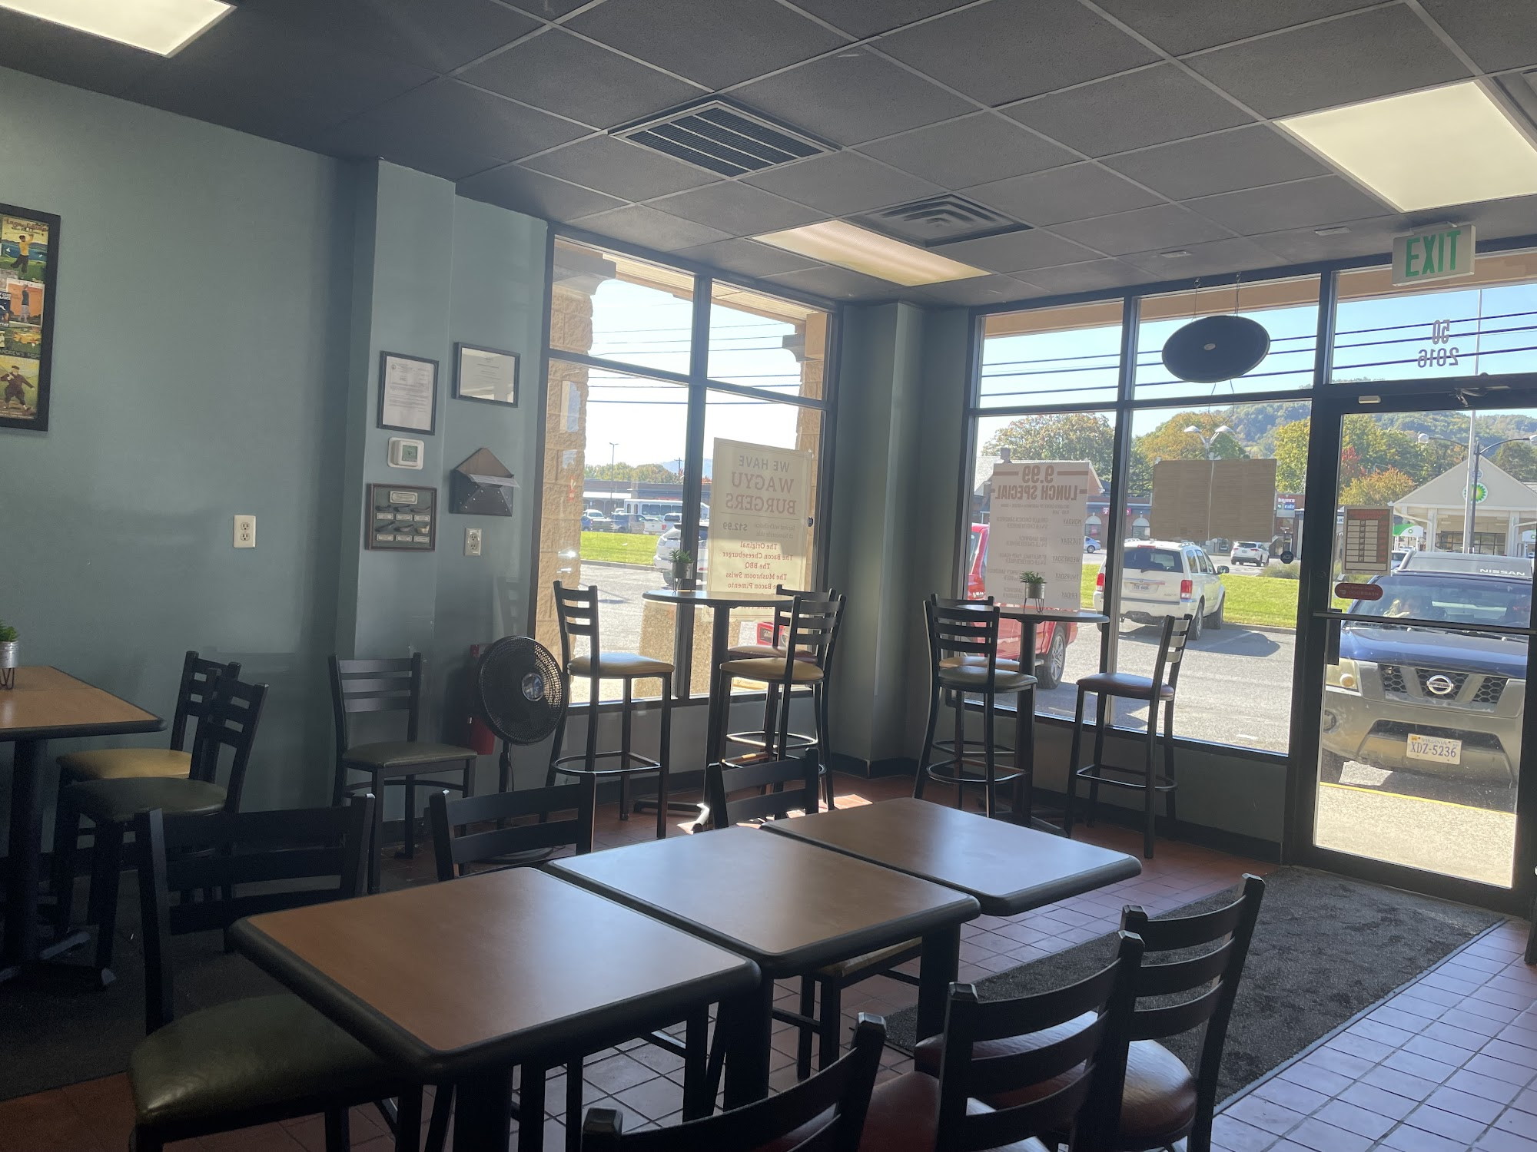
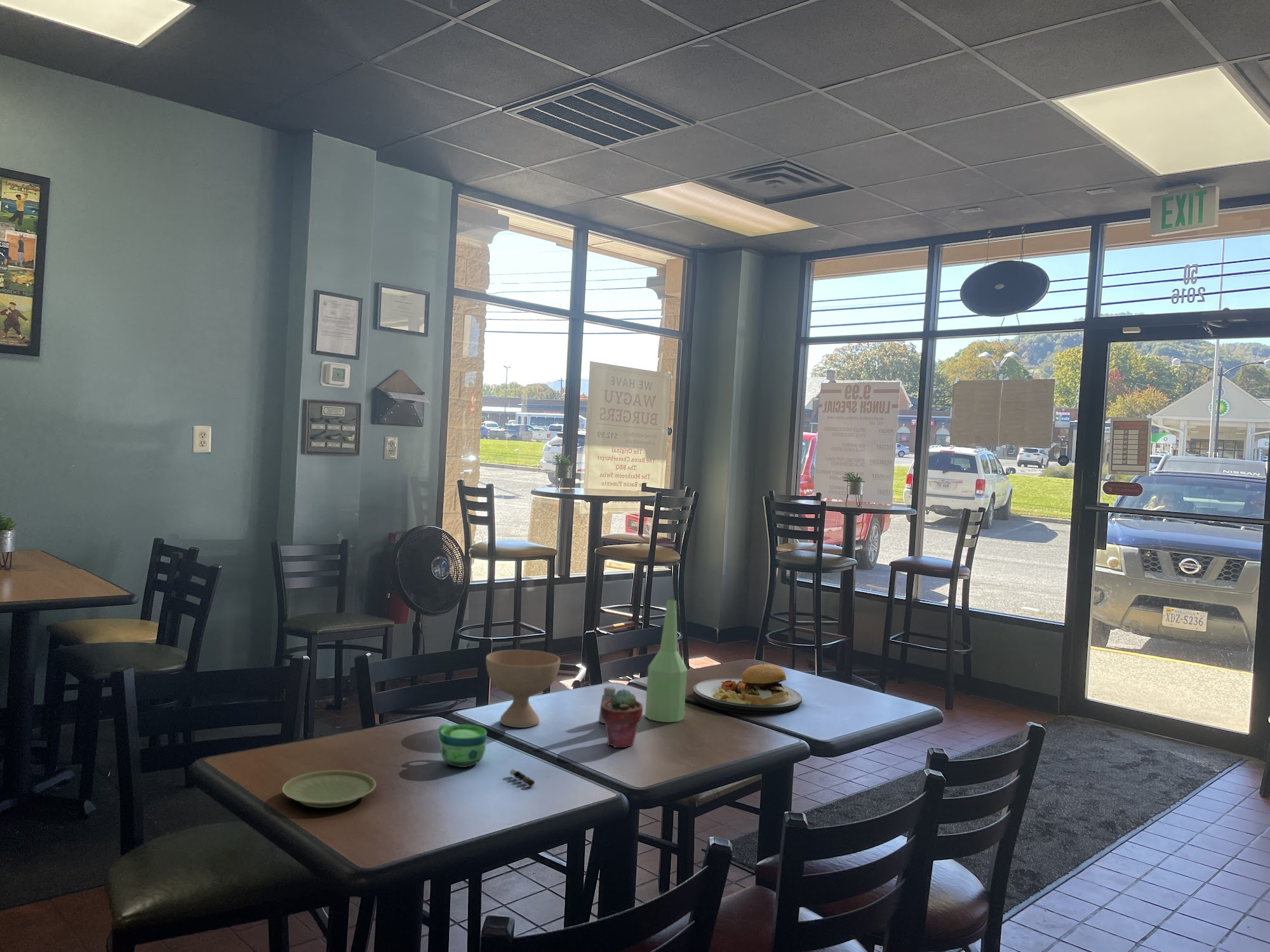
+ saltshaker [598,686,617,724]
+ plate [281,770,377,809]
+ bottle [645,599,688,723]
+ plate [692,645,803,715]
+ bowl [485,649,561,729]
+ potted succulent [600,688,643,748]
+ cup [437,724,488,768]
+ pepper shaker [509,768,535,787]
